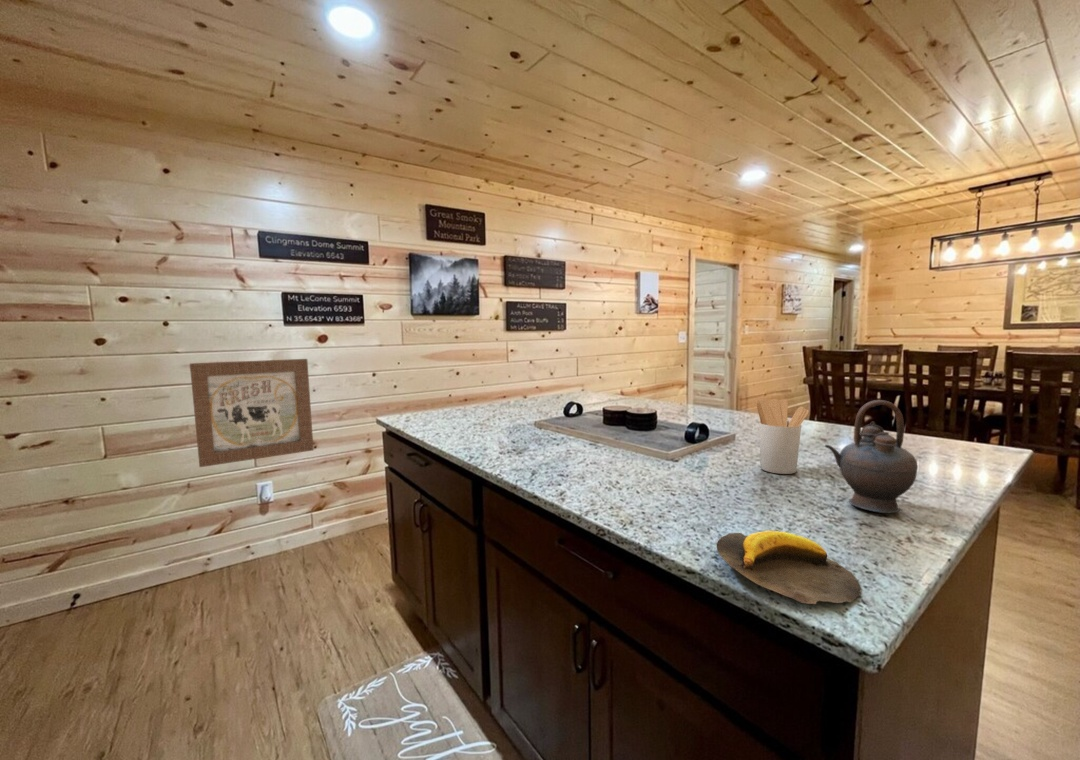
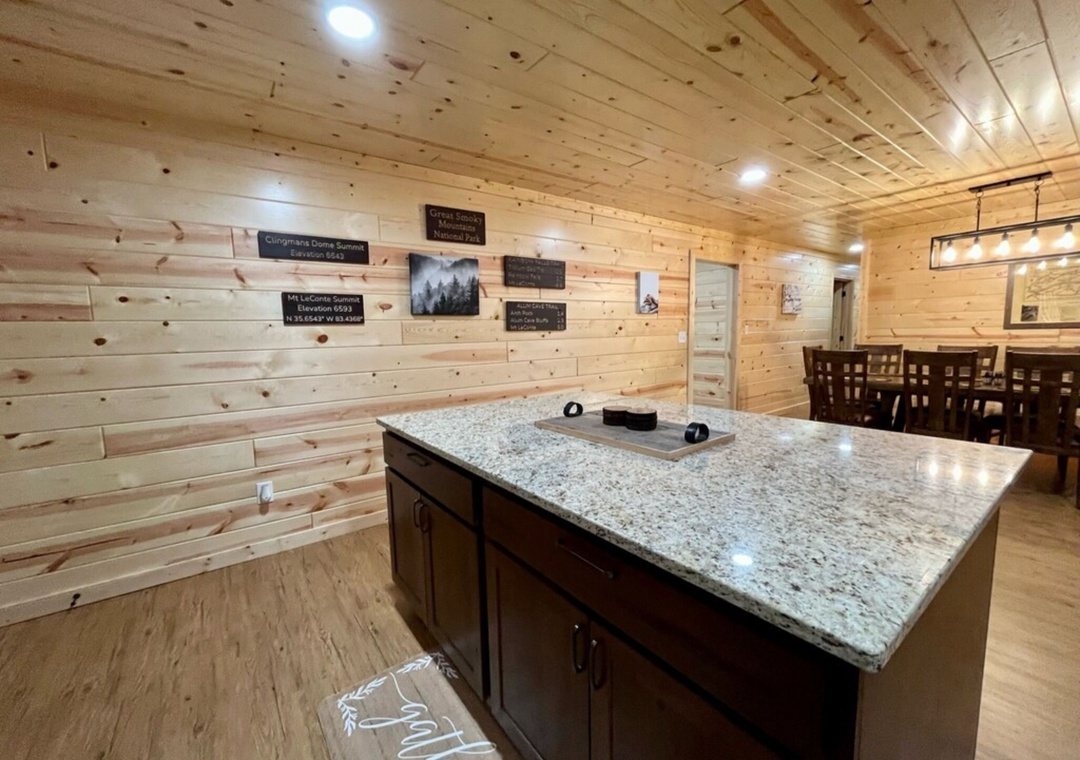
- teapot [824,399,919,514]
- banana [716,530,861,605]
- utensil holder [756,398,810,475]
- wall art [189,358,315,468]
